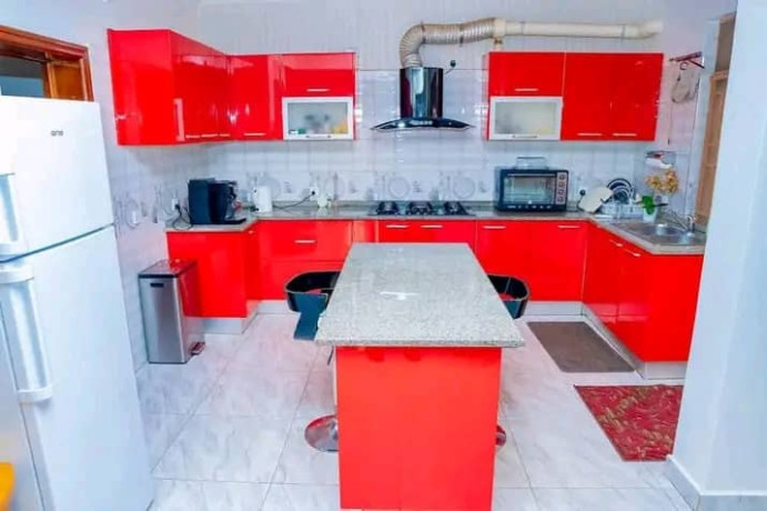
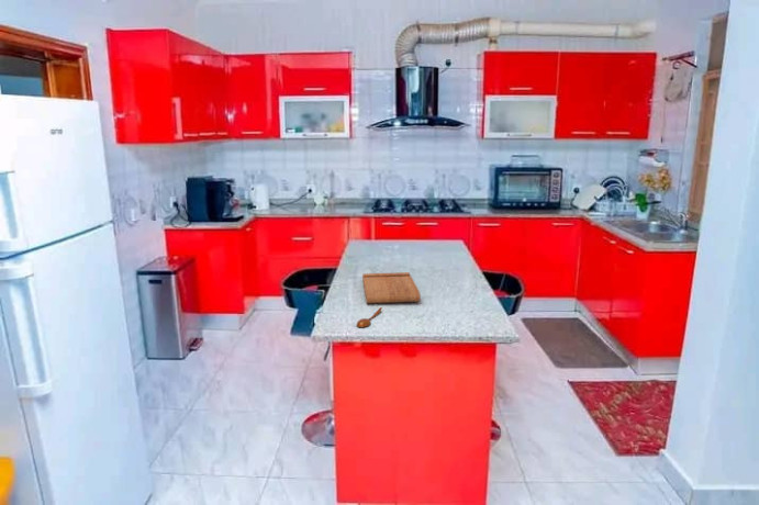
+ cutting board [361,271,422,304]
+ spoon [356,306,383,328]
